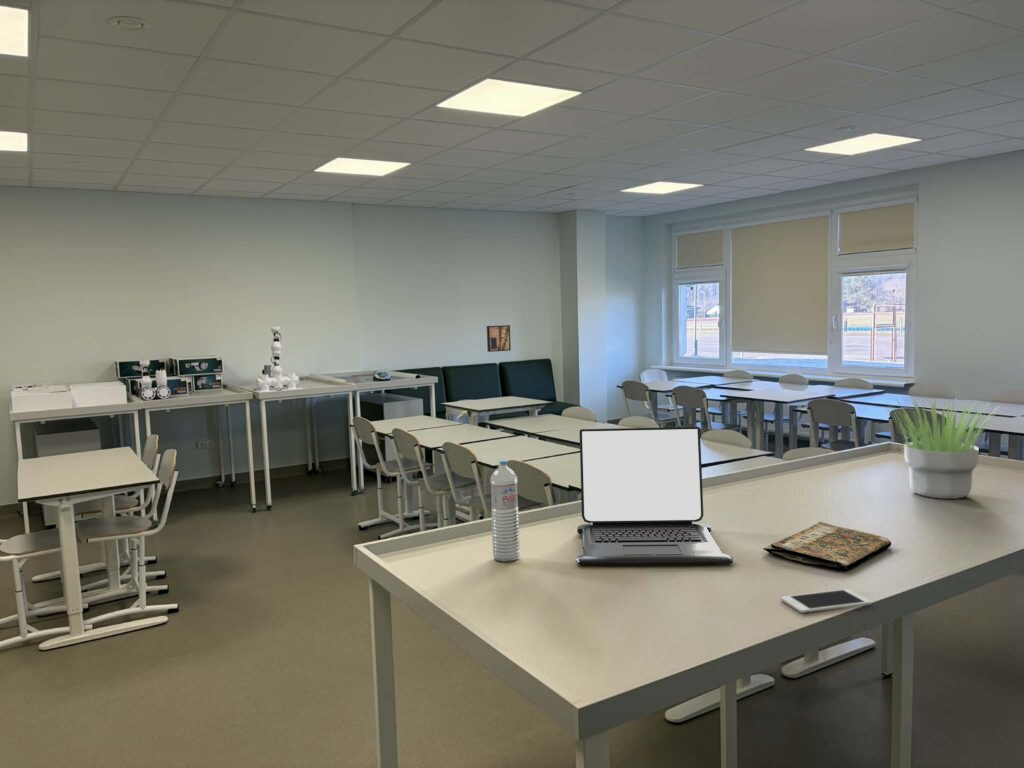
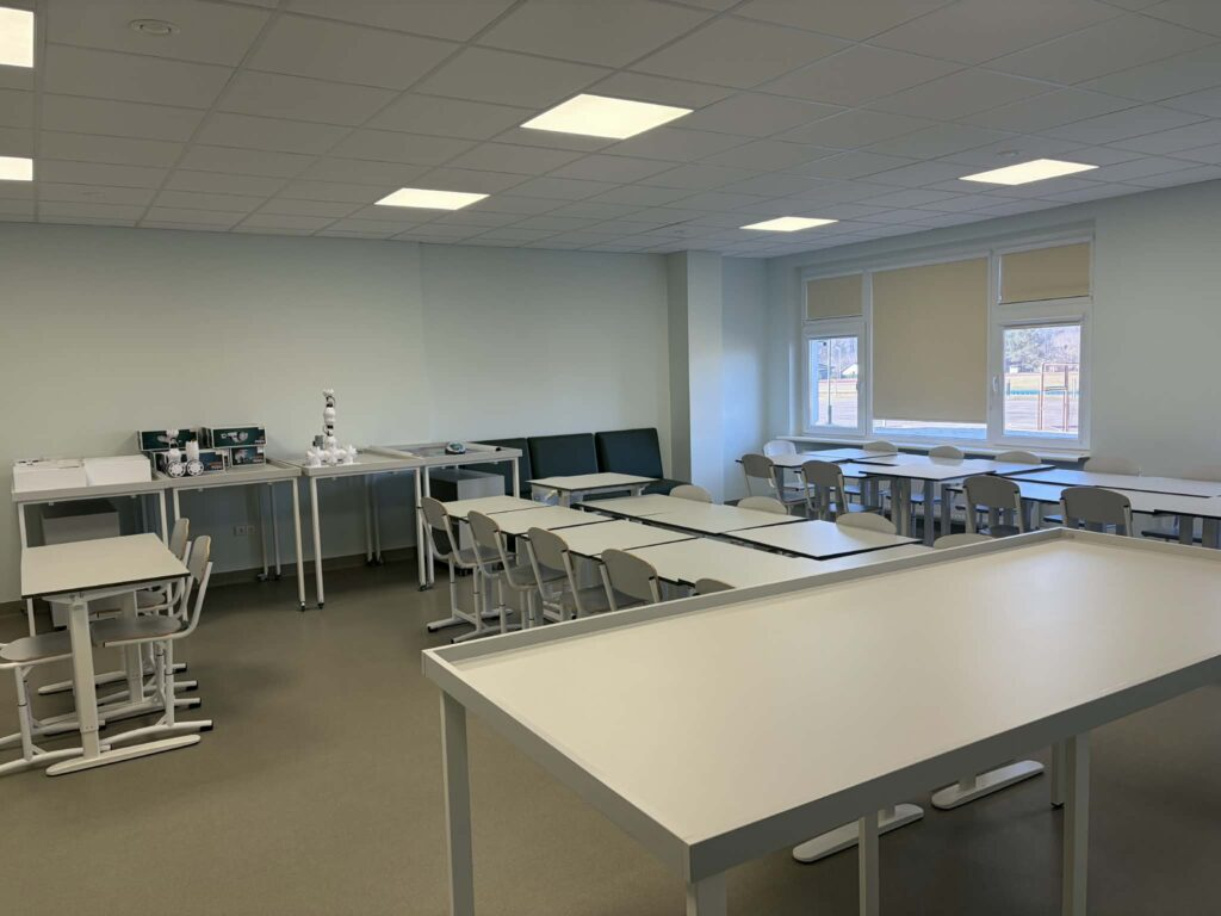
- water bottle [489,459,521,563]
- wall art [486,324,512,353]
- potted plant [885,396,1001,500]
- book [762,521,892,572]
- cell phone [780,588,872,614]
- laptop [575,426,734,566]
